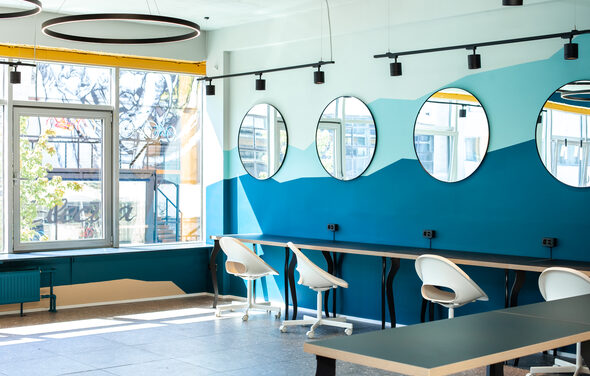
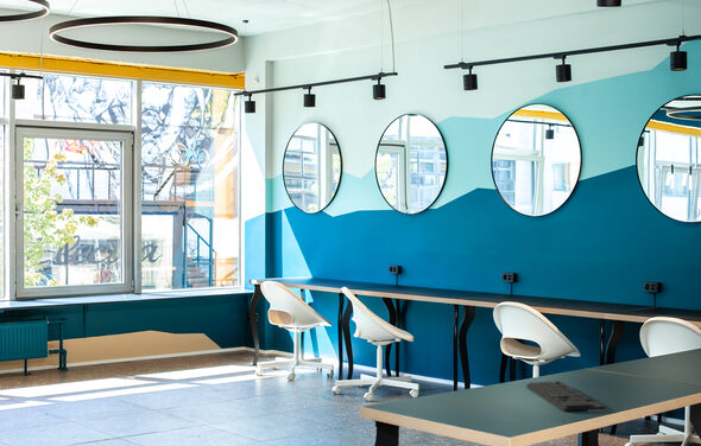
+ keyboard [525,380,606,413]
